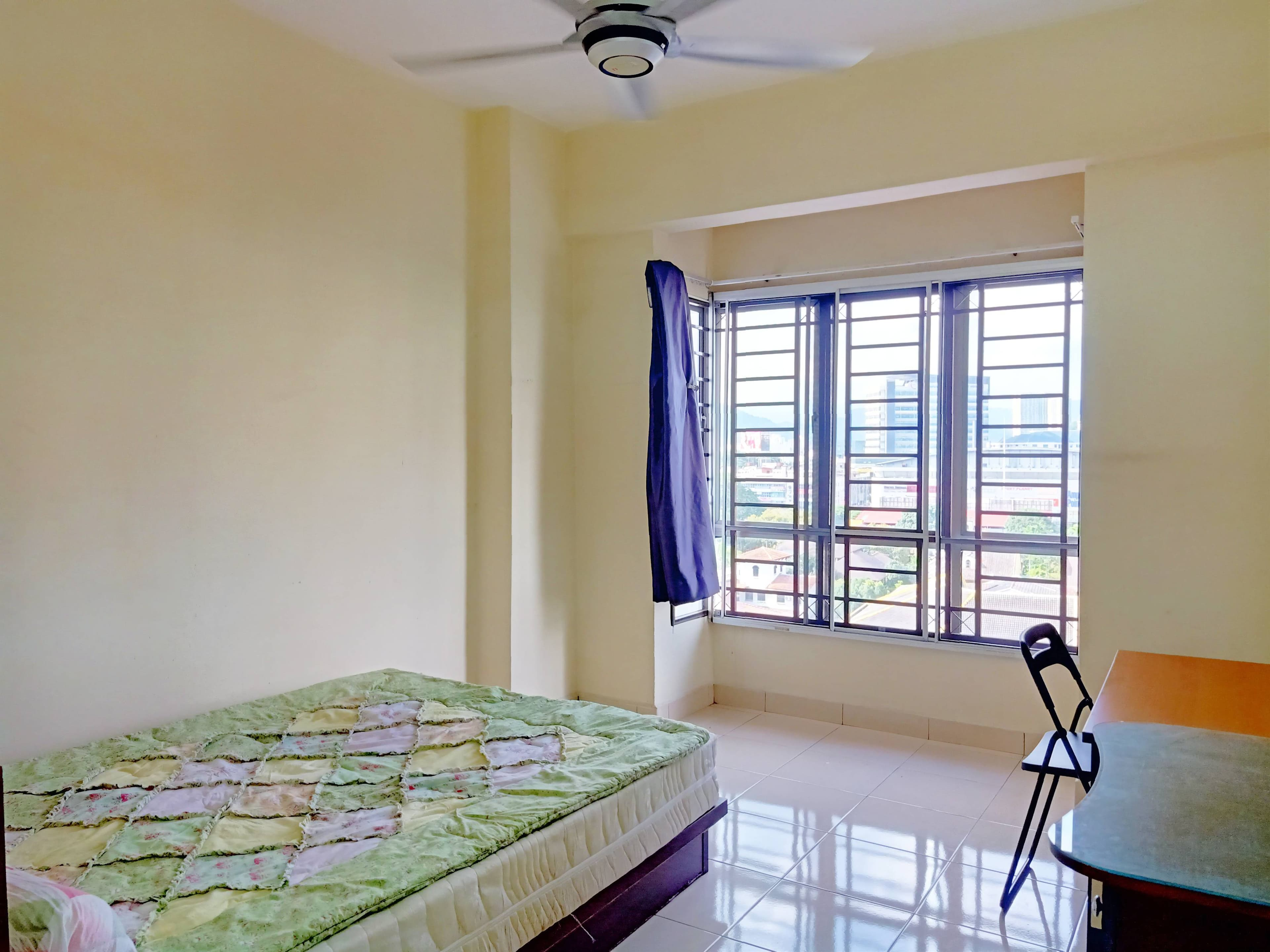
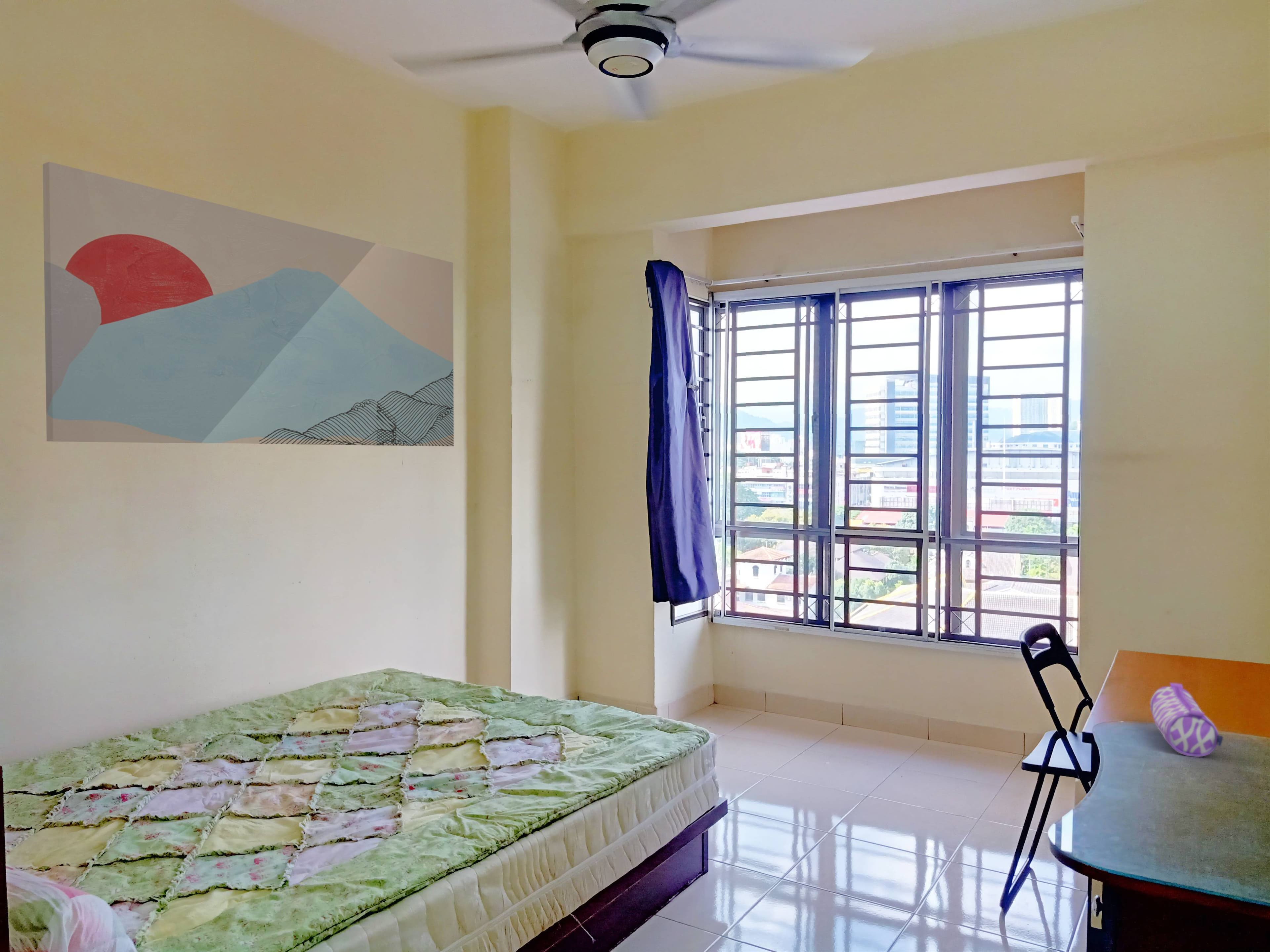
+ wall art [42,161,454,447]
+ pencil case [1150,683,1223,757]
